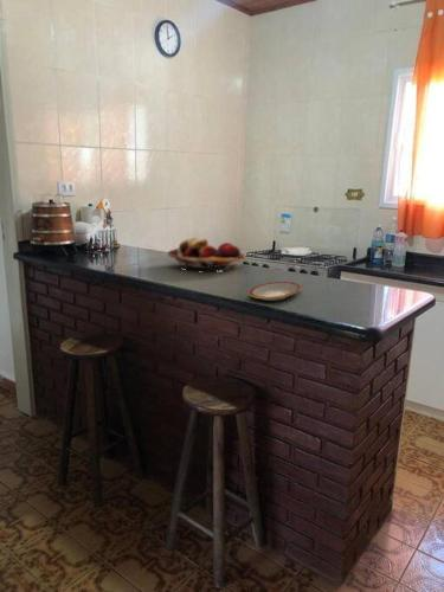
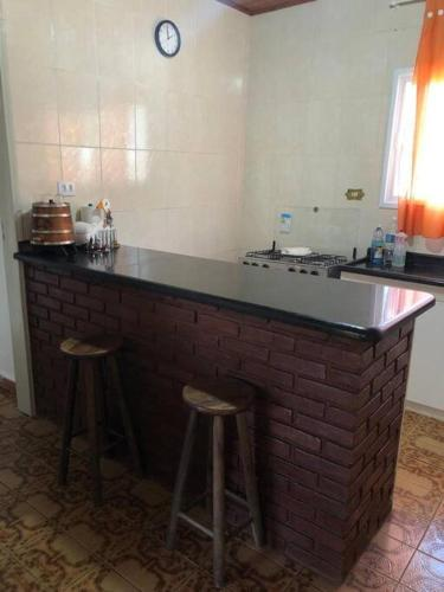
- plate [249,281,302,302]
- fruit basket [167,237,247,274]
